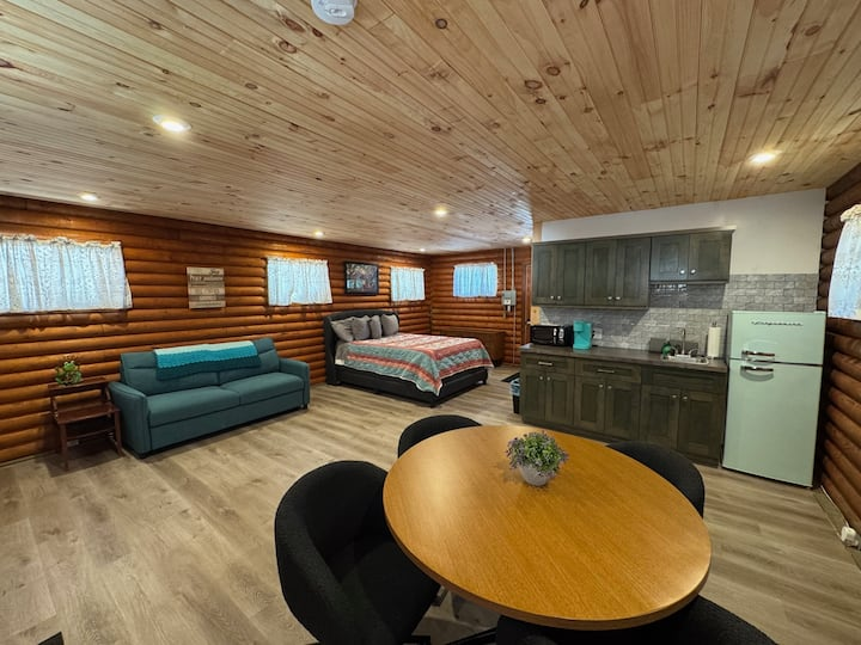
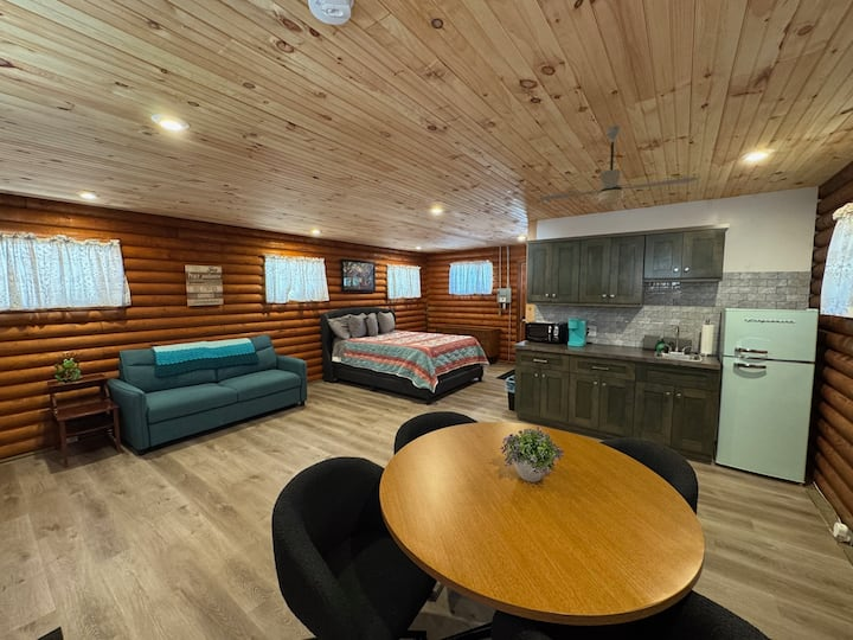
+ ceiling fan [538,124,699,206]
